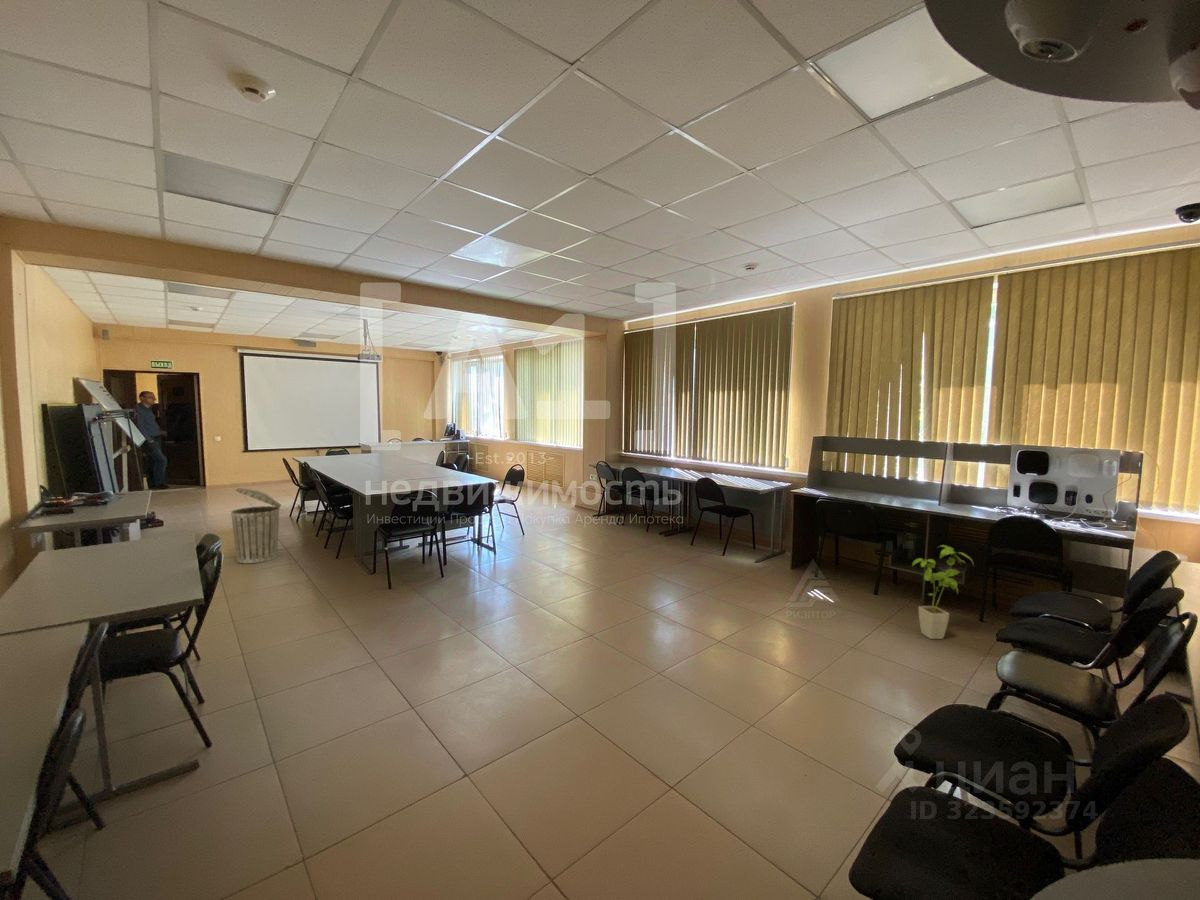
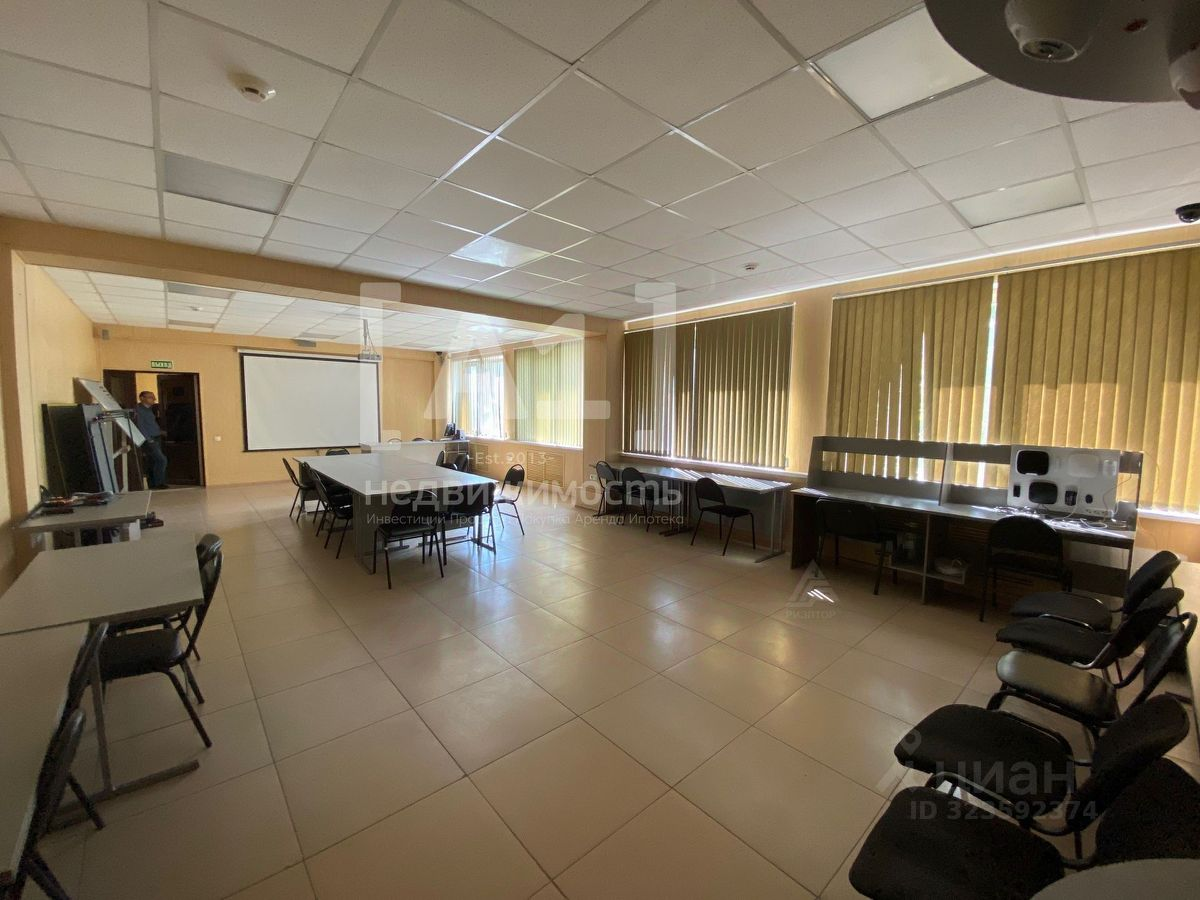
- house plant [911,544,975,640]
- trash can [230,487,282,564]
